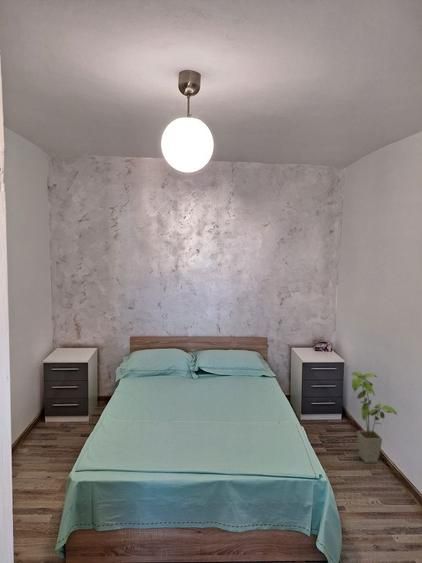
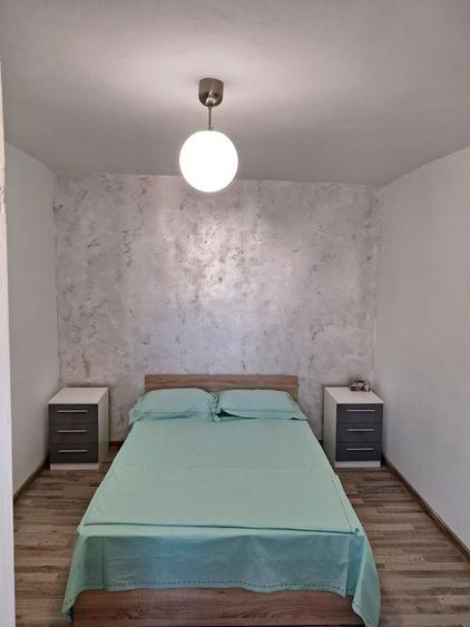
- house plant [350,371,398,464]
